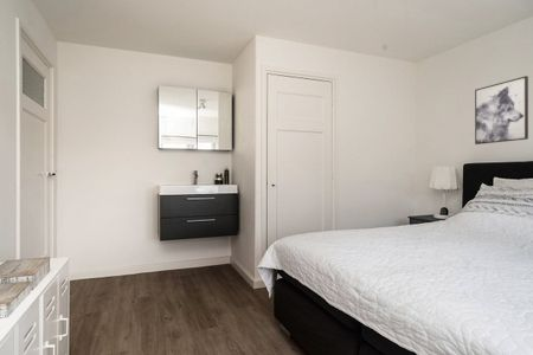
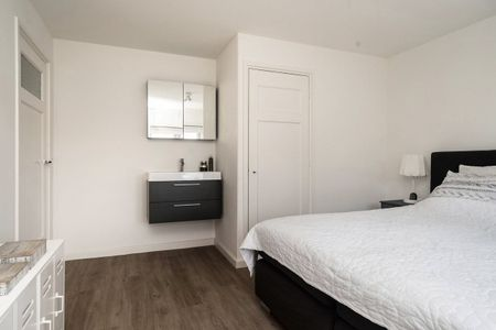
- wall art [474,75,529,146]
